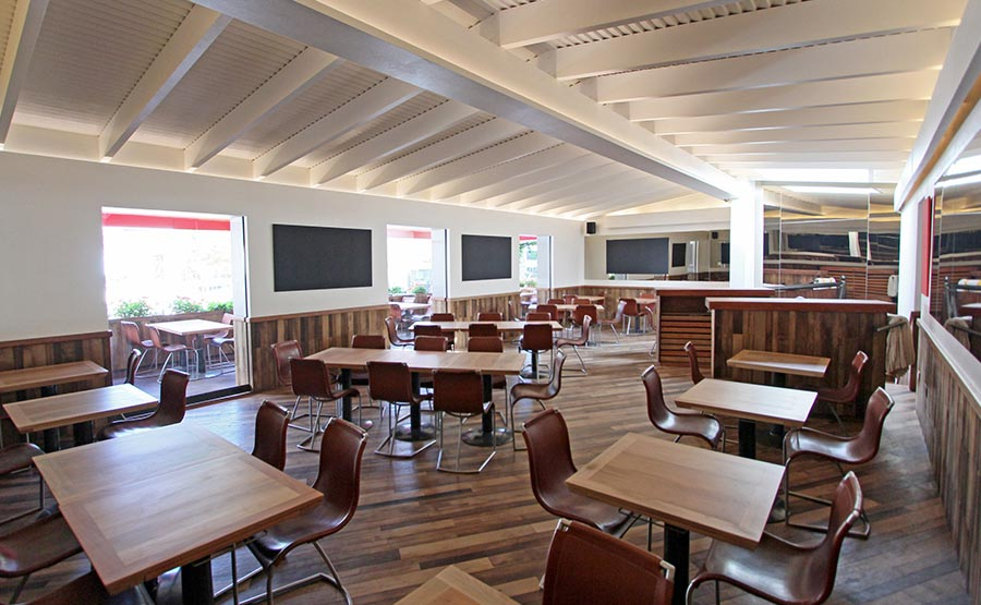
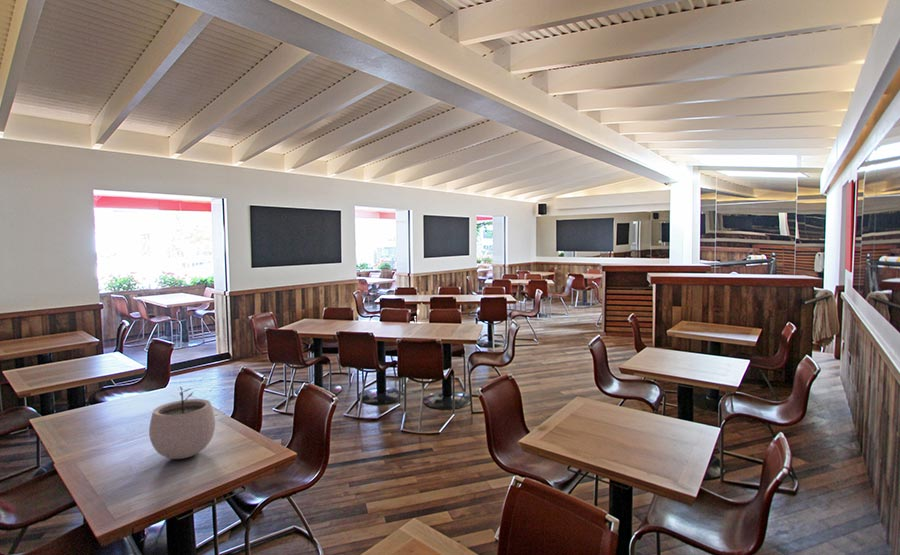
+ plant pot [148,385,216,460]
